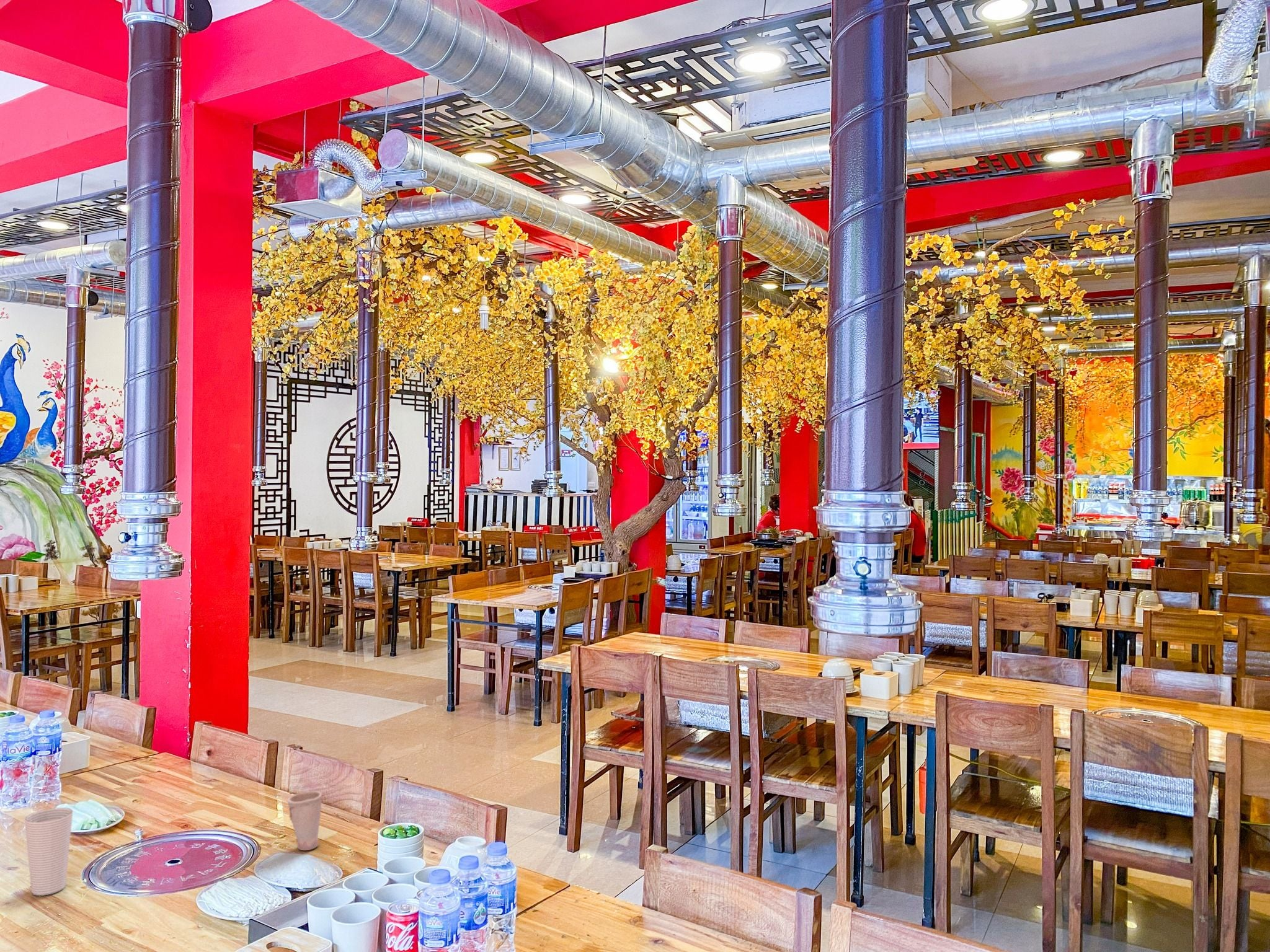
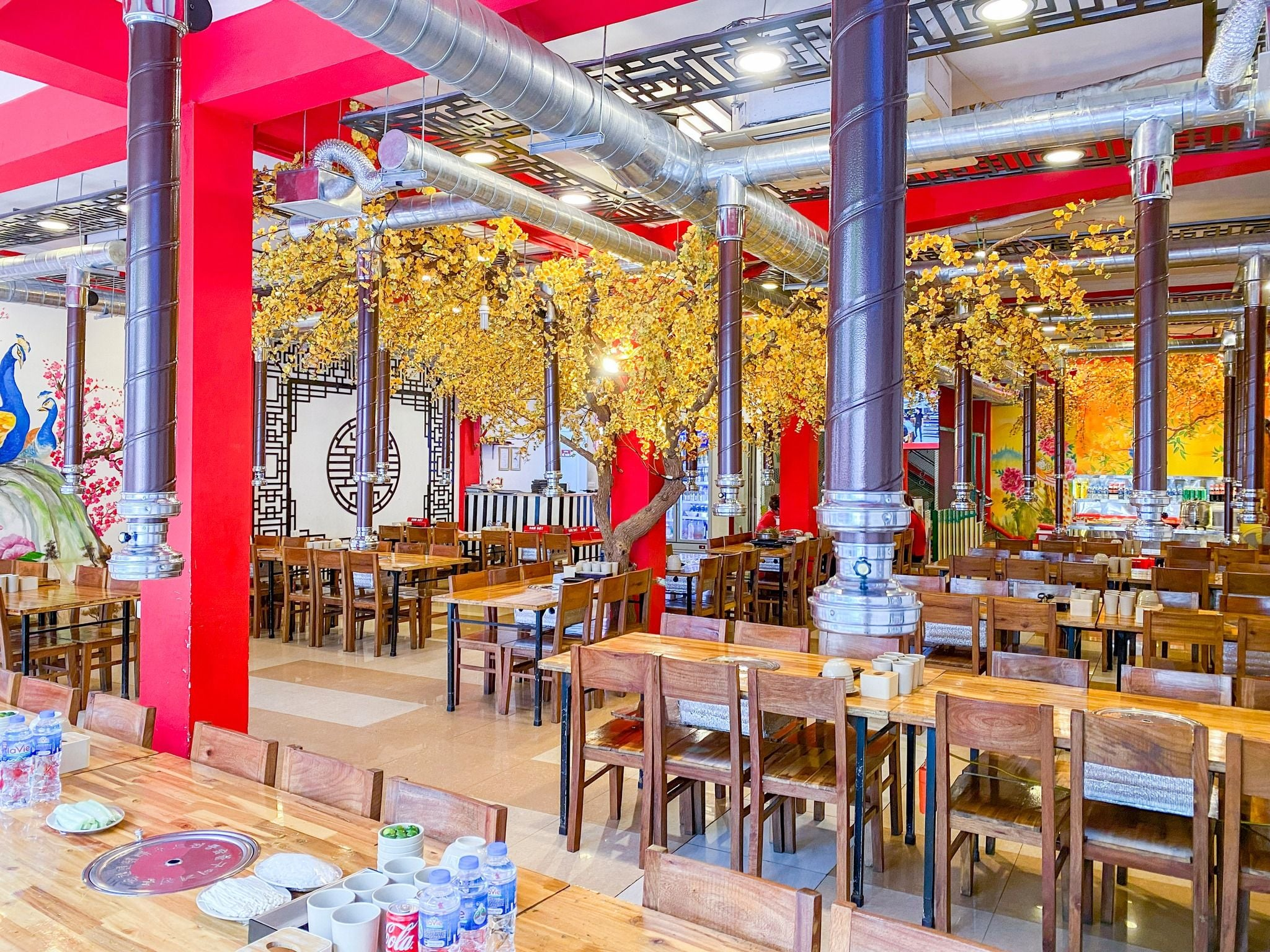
- cup [24,807,74,896]
- cup [286,790,322,851]
